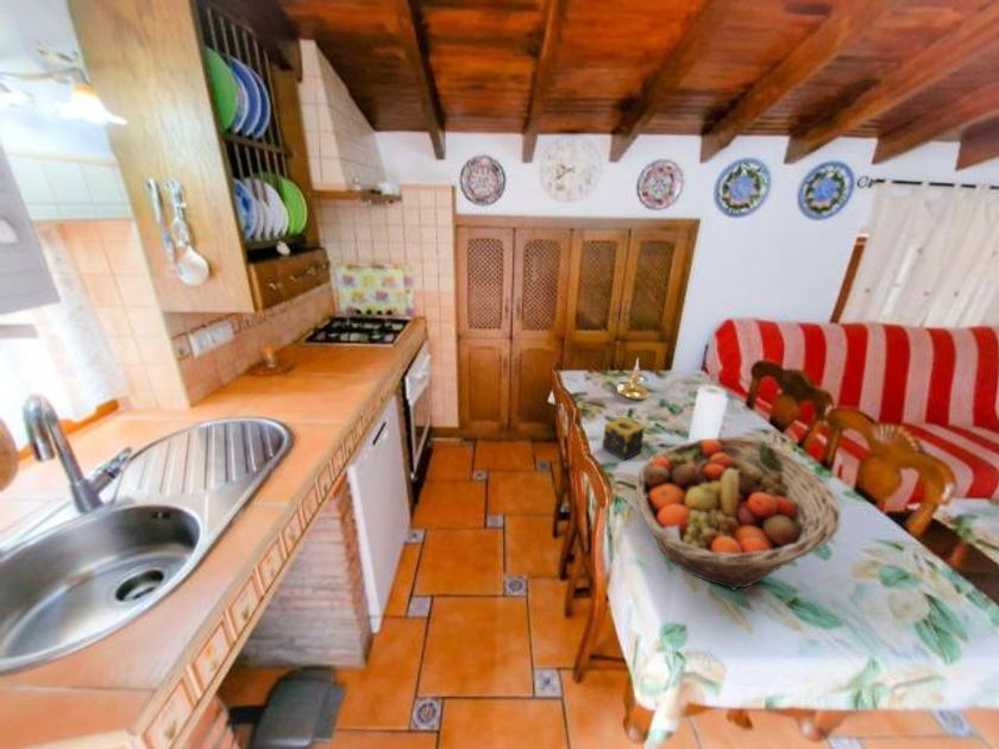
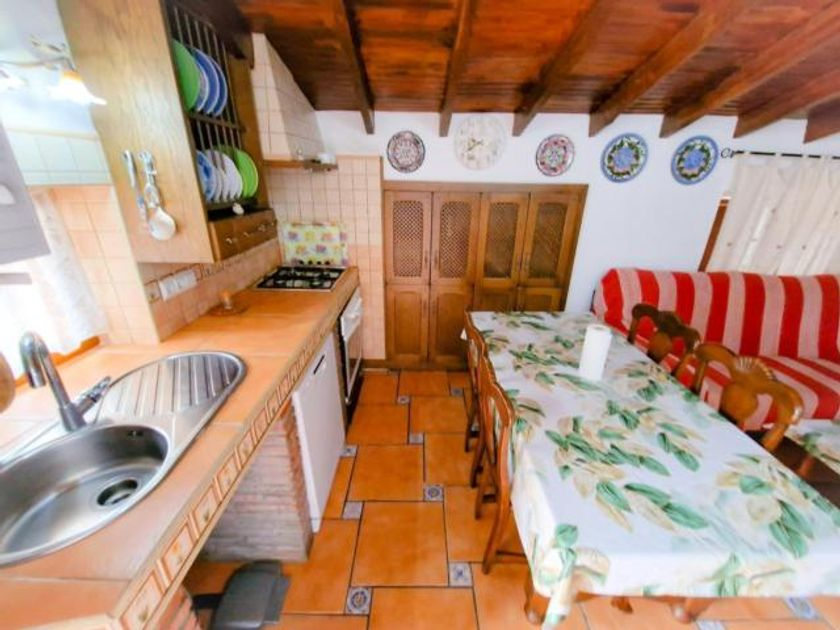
- candle holder [616,357,652,401]
- fruit basket [635,435,842,591]
- candle [601,416,646,461]
